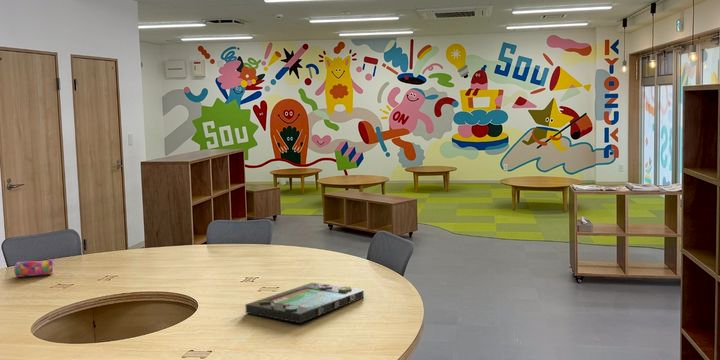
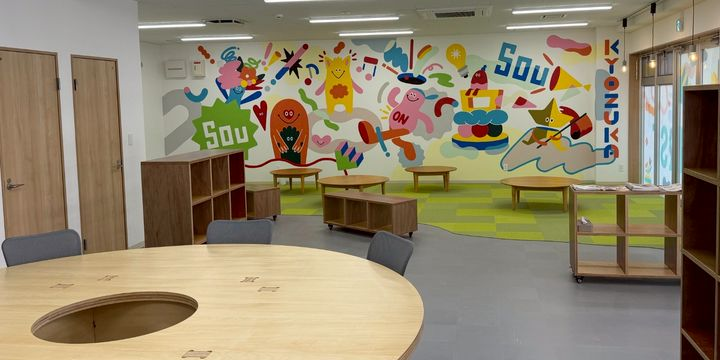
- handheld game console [244,282,365,324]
- pencil case [13,258,56,278]
